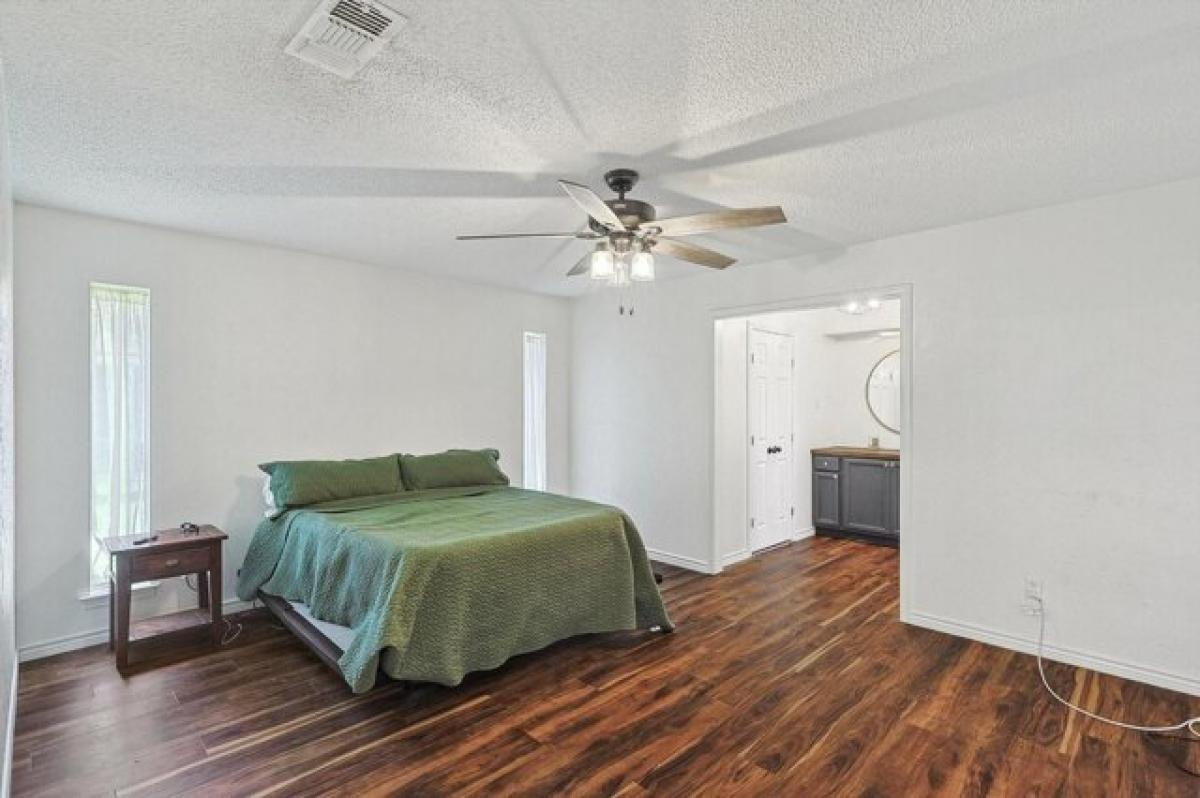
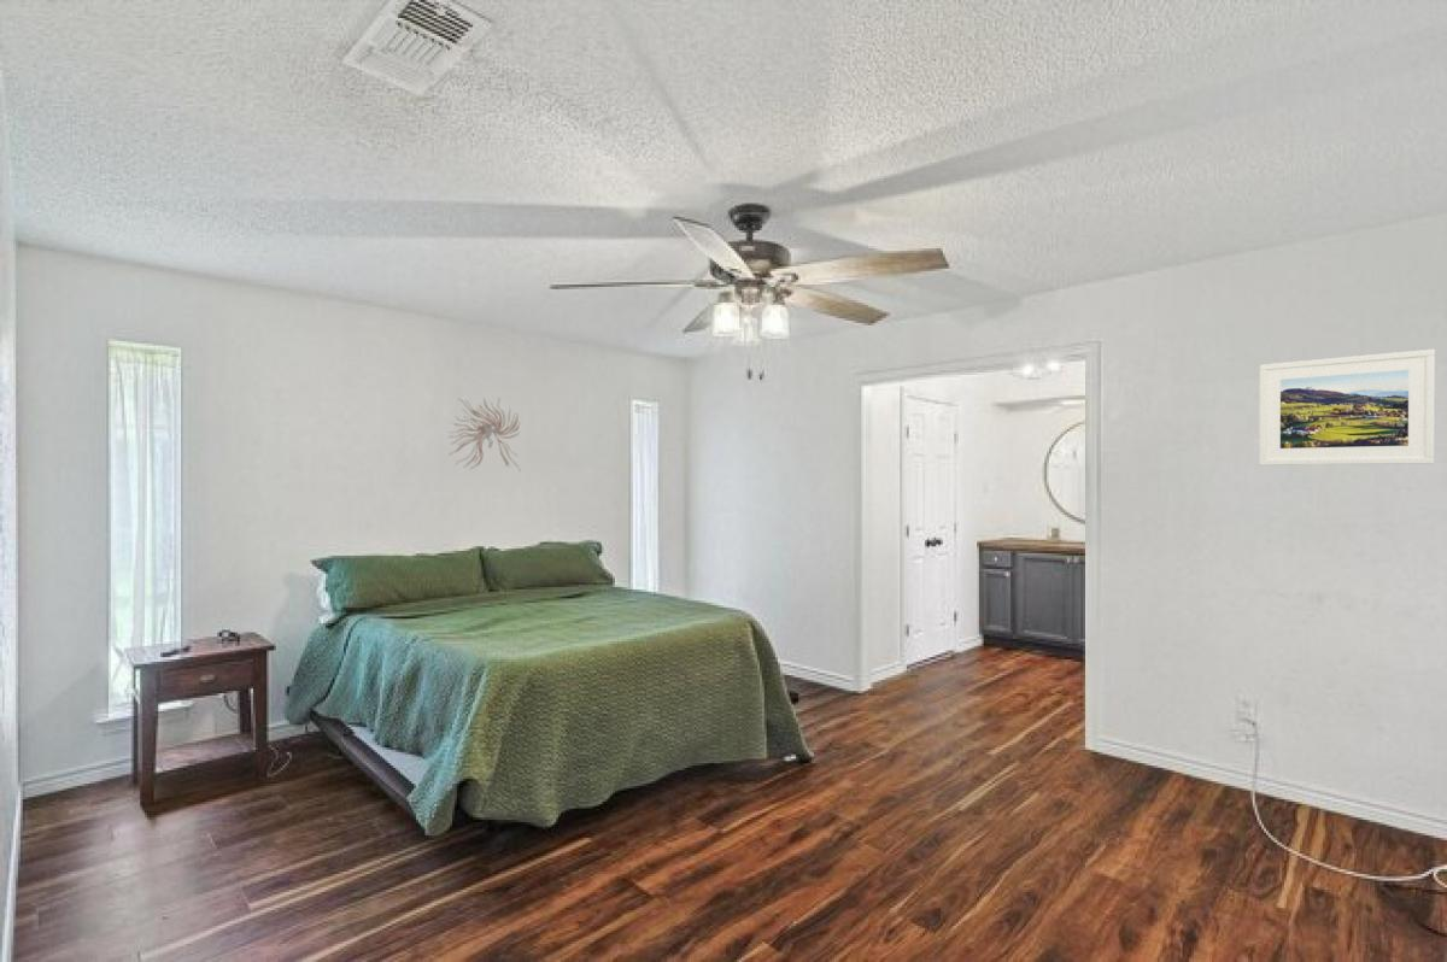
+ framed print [1258,348,1436,467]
+ wall sculpture [446,397,522,471]
